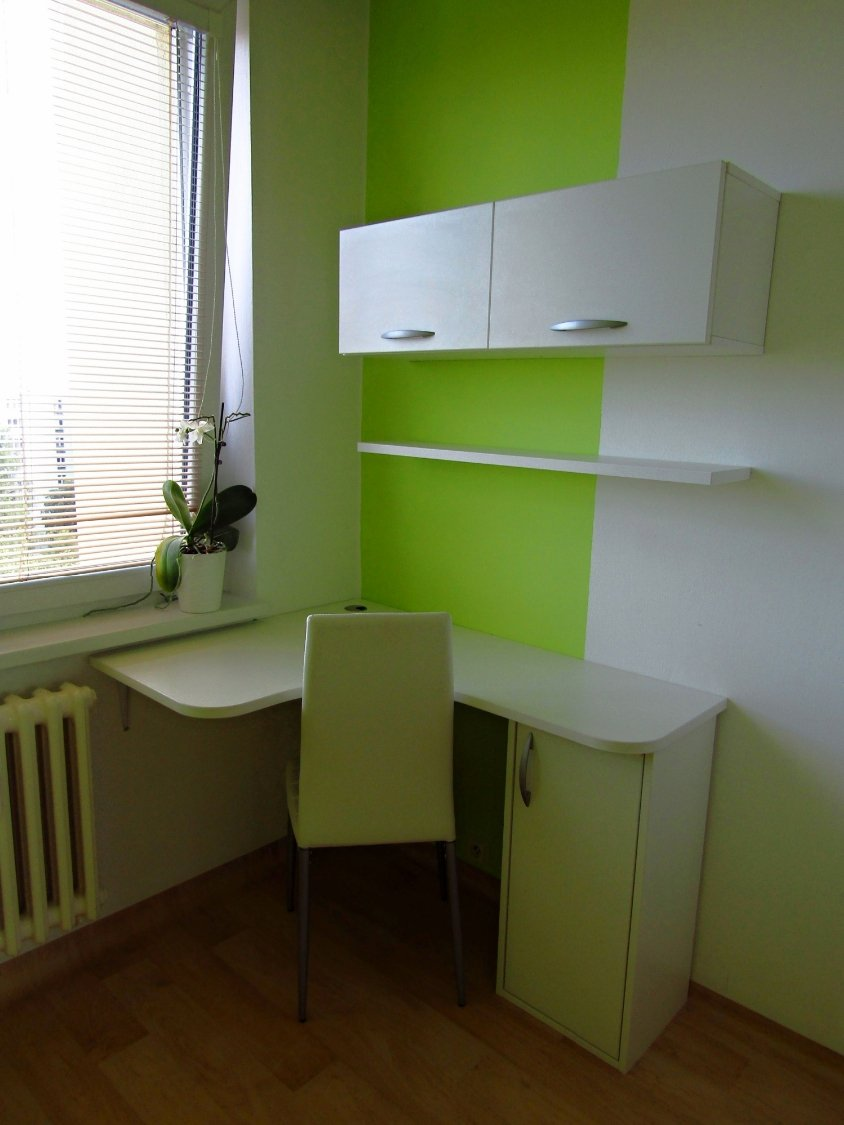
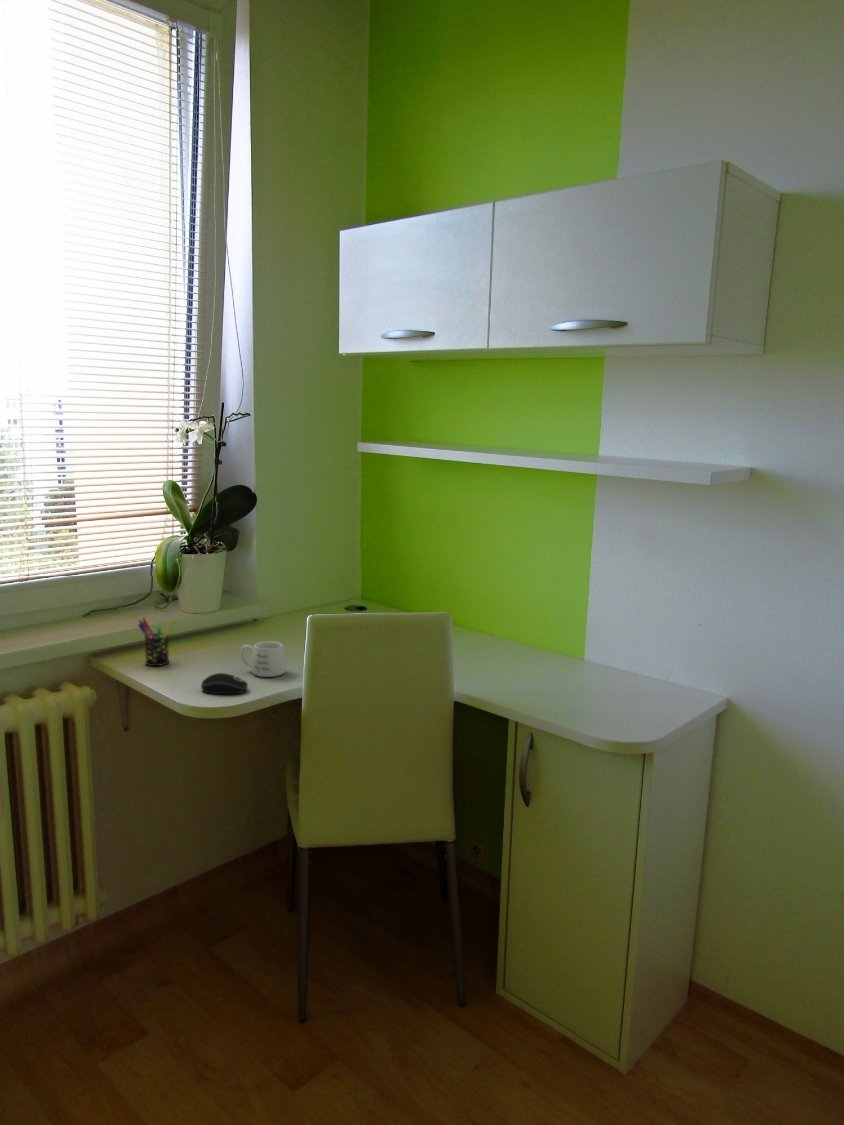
+ computer mouse [200,672,249,695]
+ pen holder [137,617,175,667]
+ mug [239,640,287,678]
